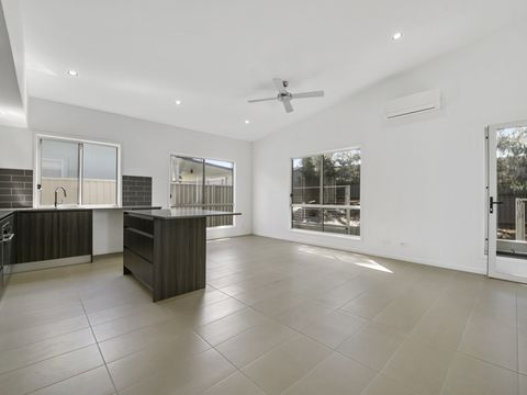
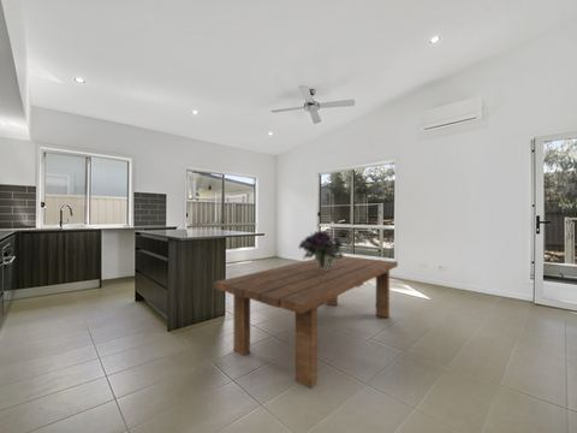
+ bouquet [297,230,345,271]
+ dining table [213,255,399,390]
